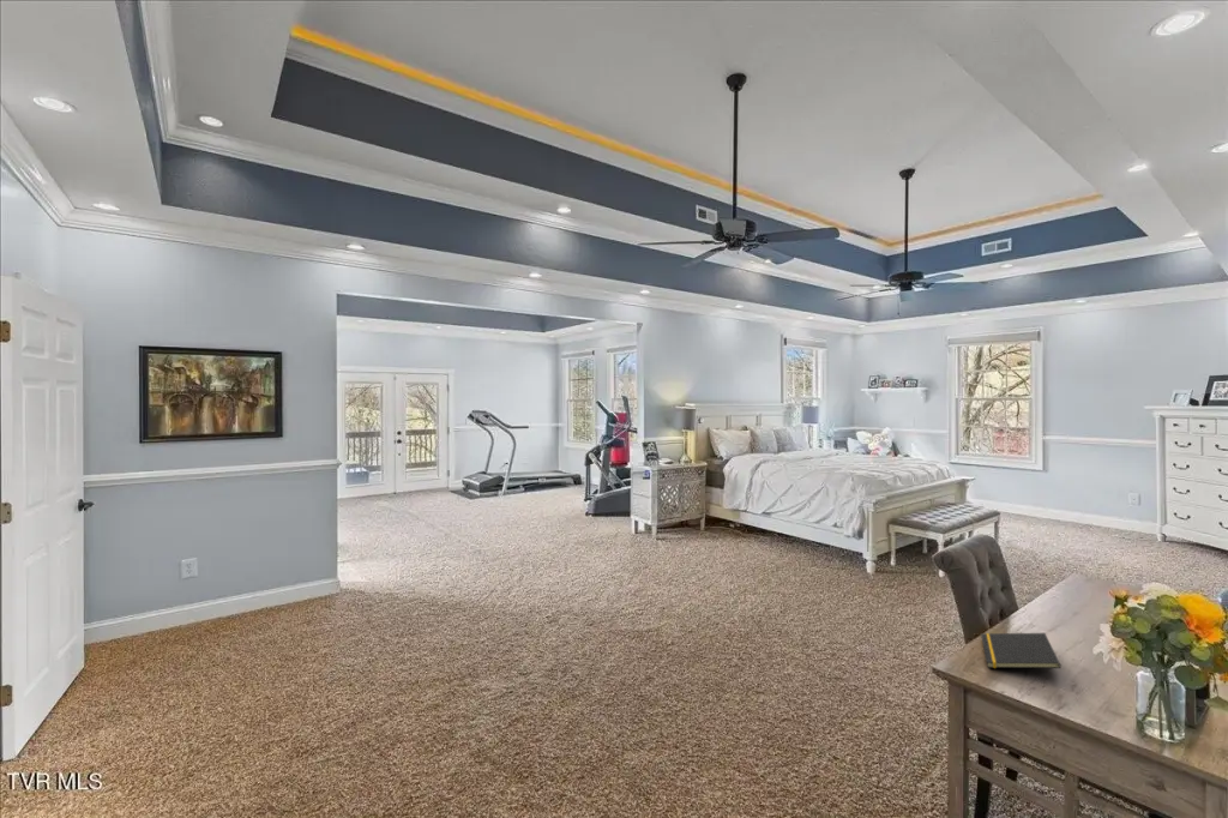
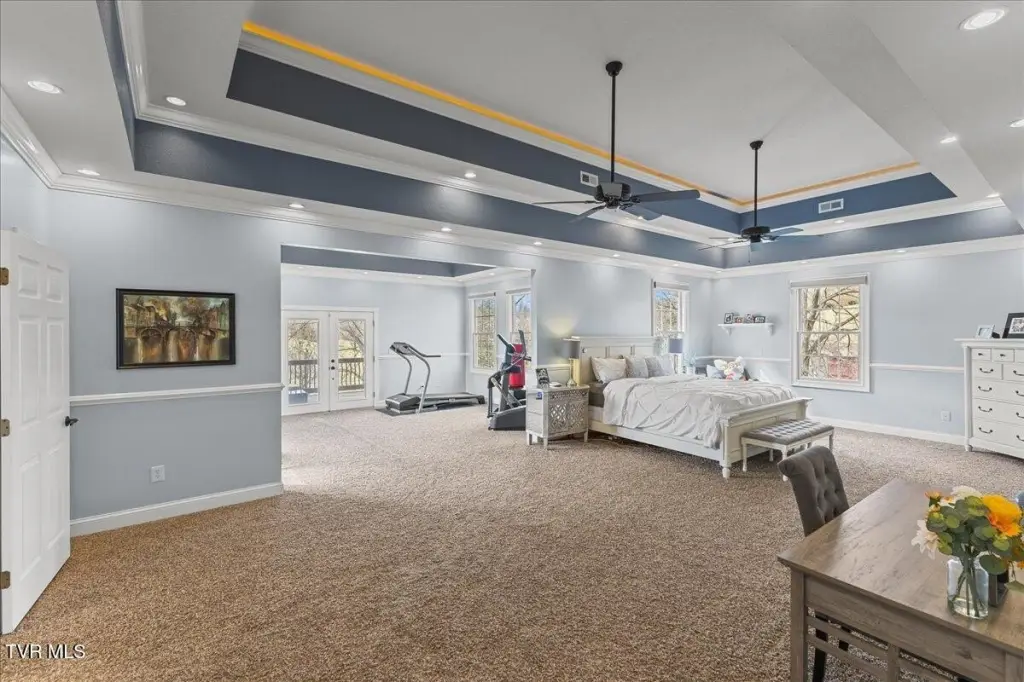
- notepad [980,632,1063,669]
